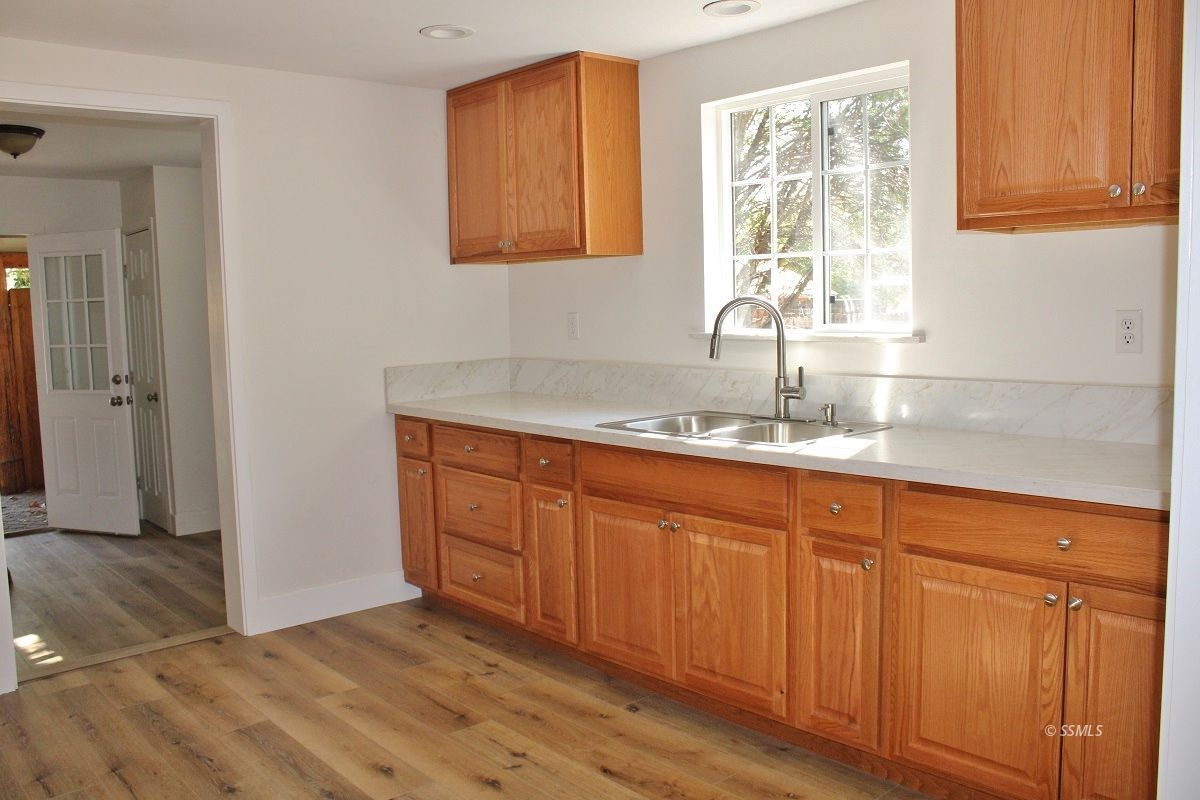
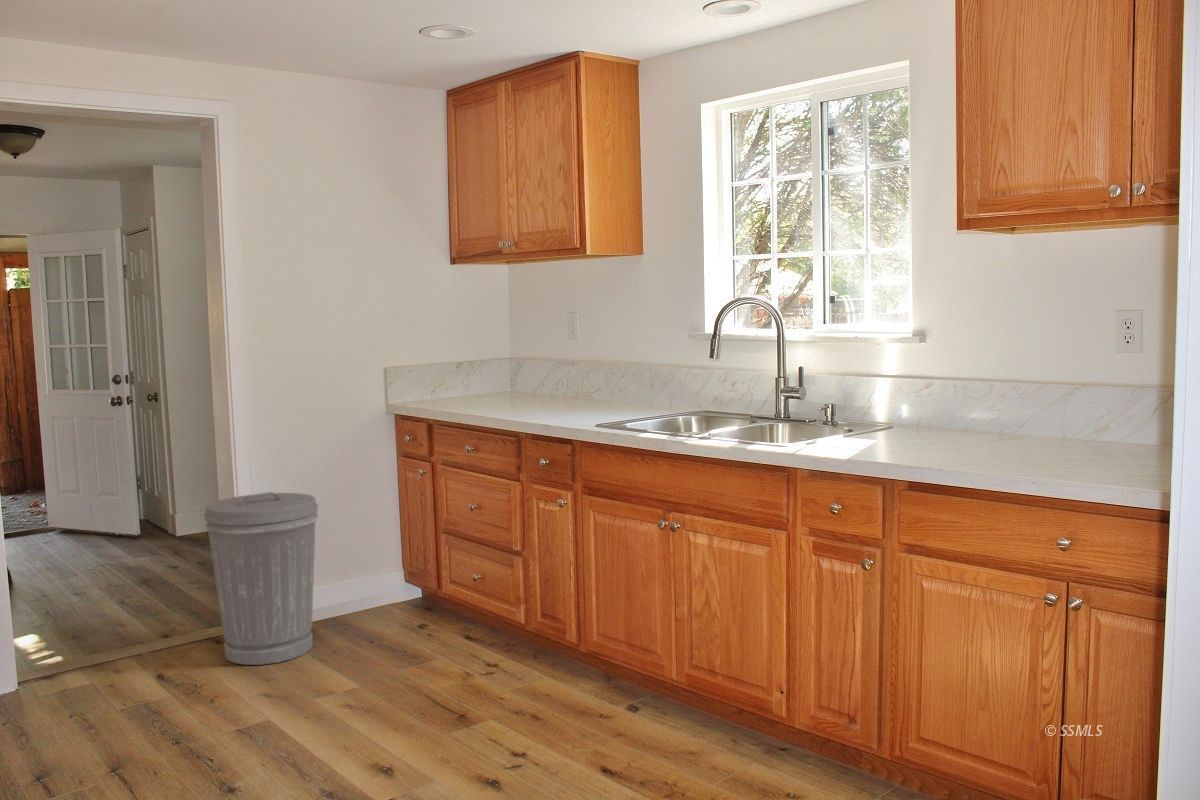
+ trash can [203,491,319,666]
